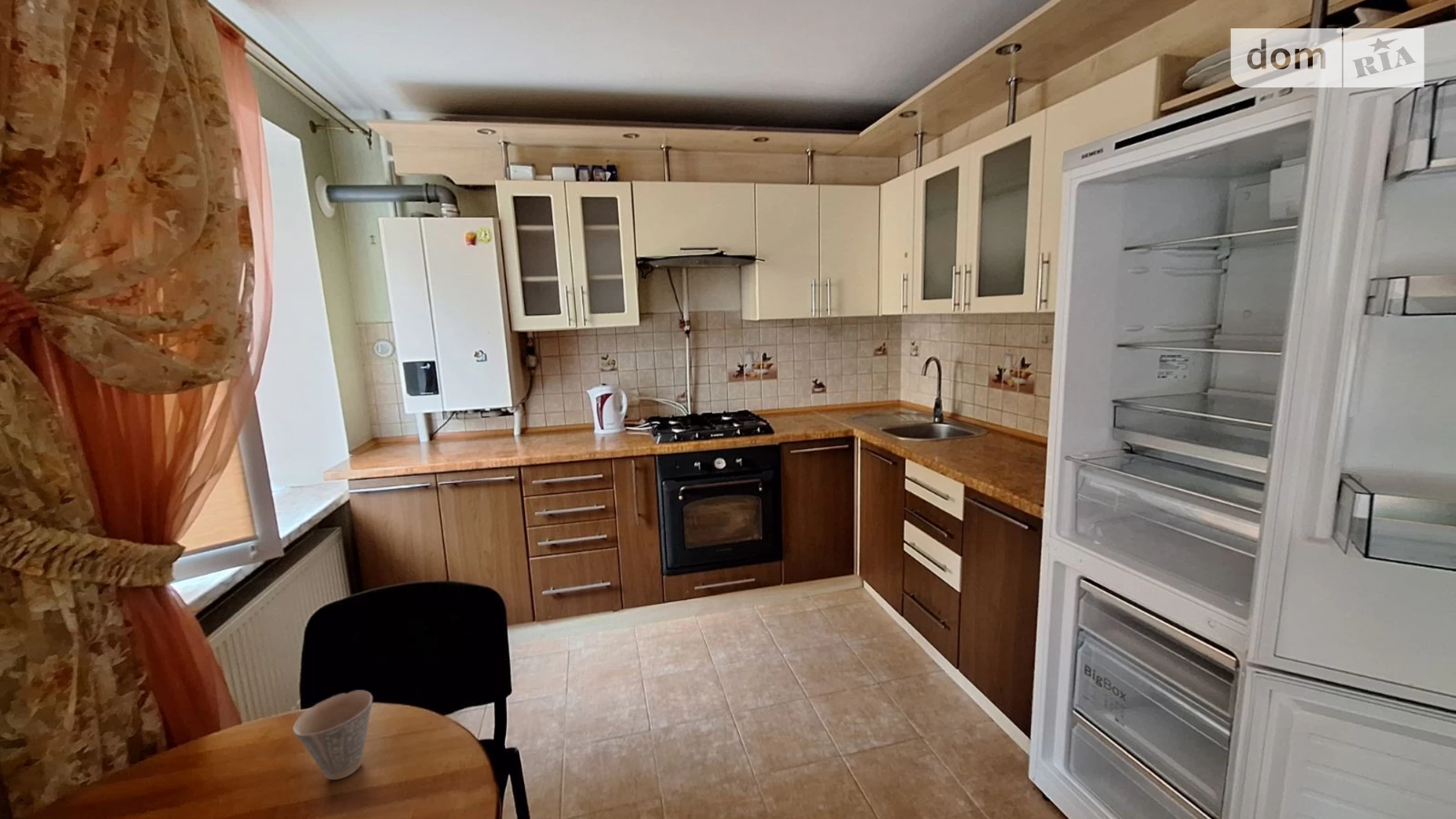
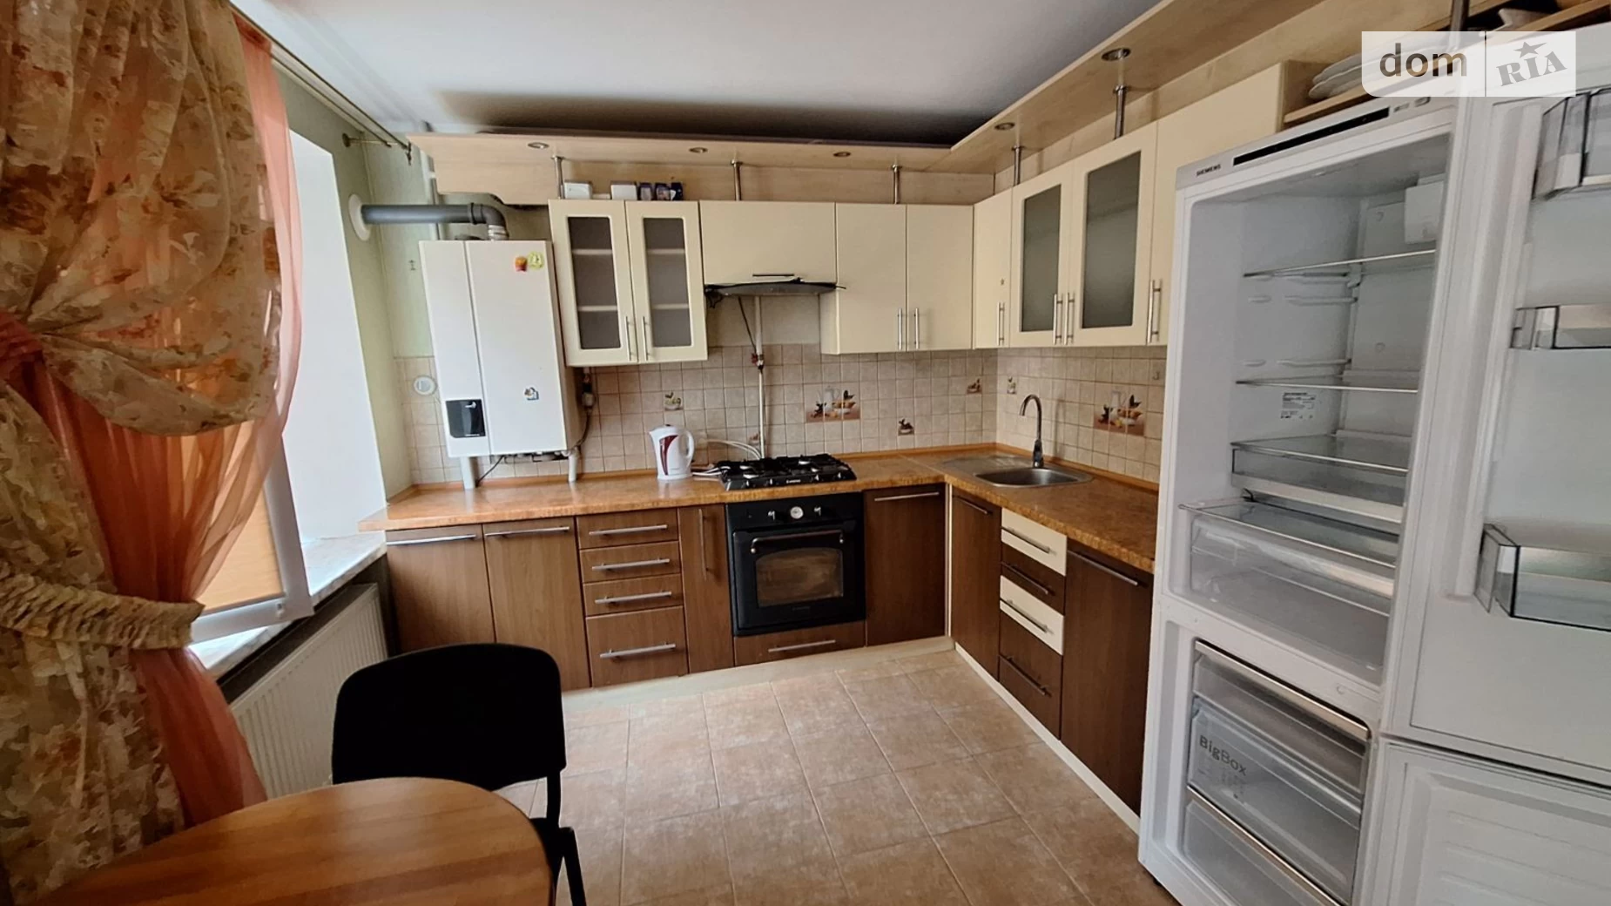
- cup [292,690,373,780]
